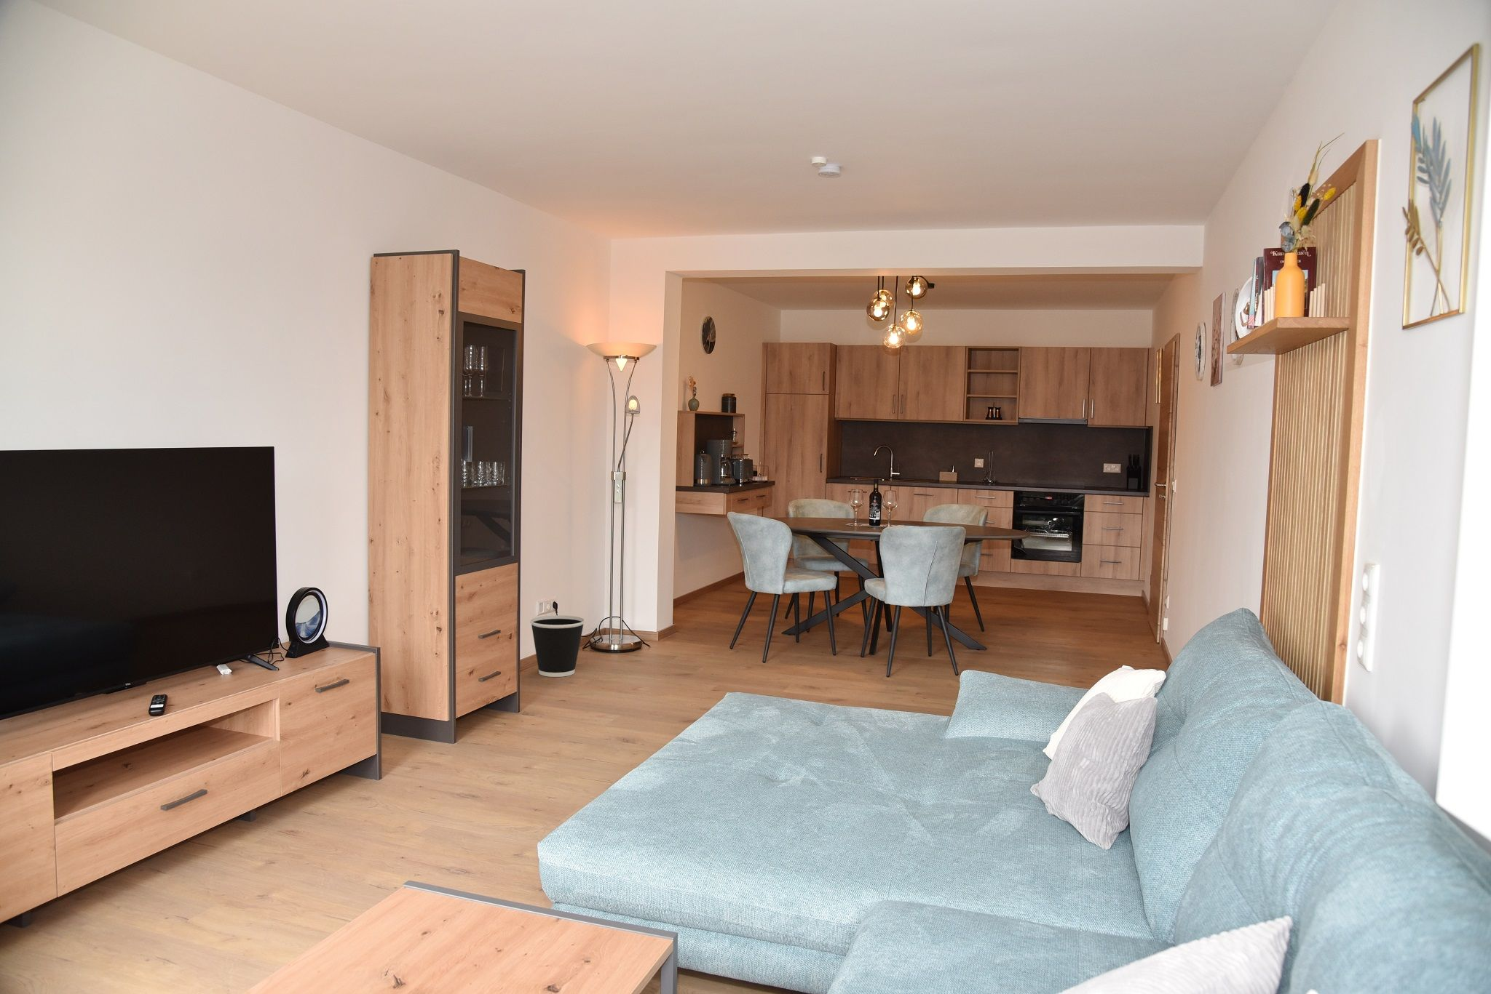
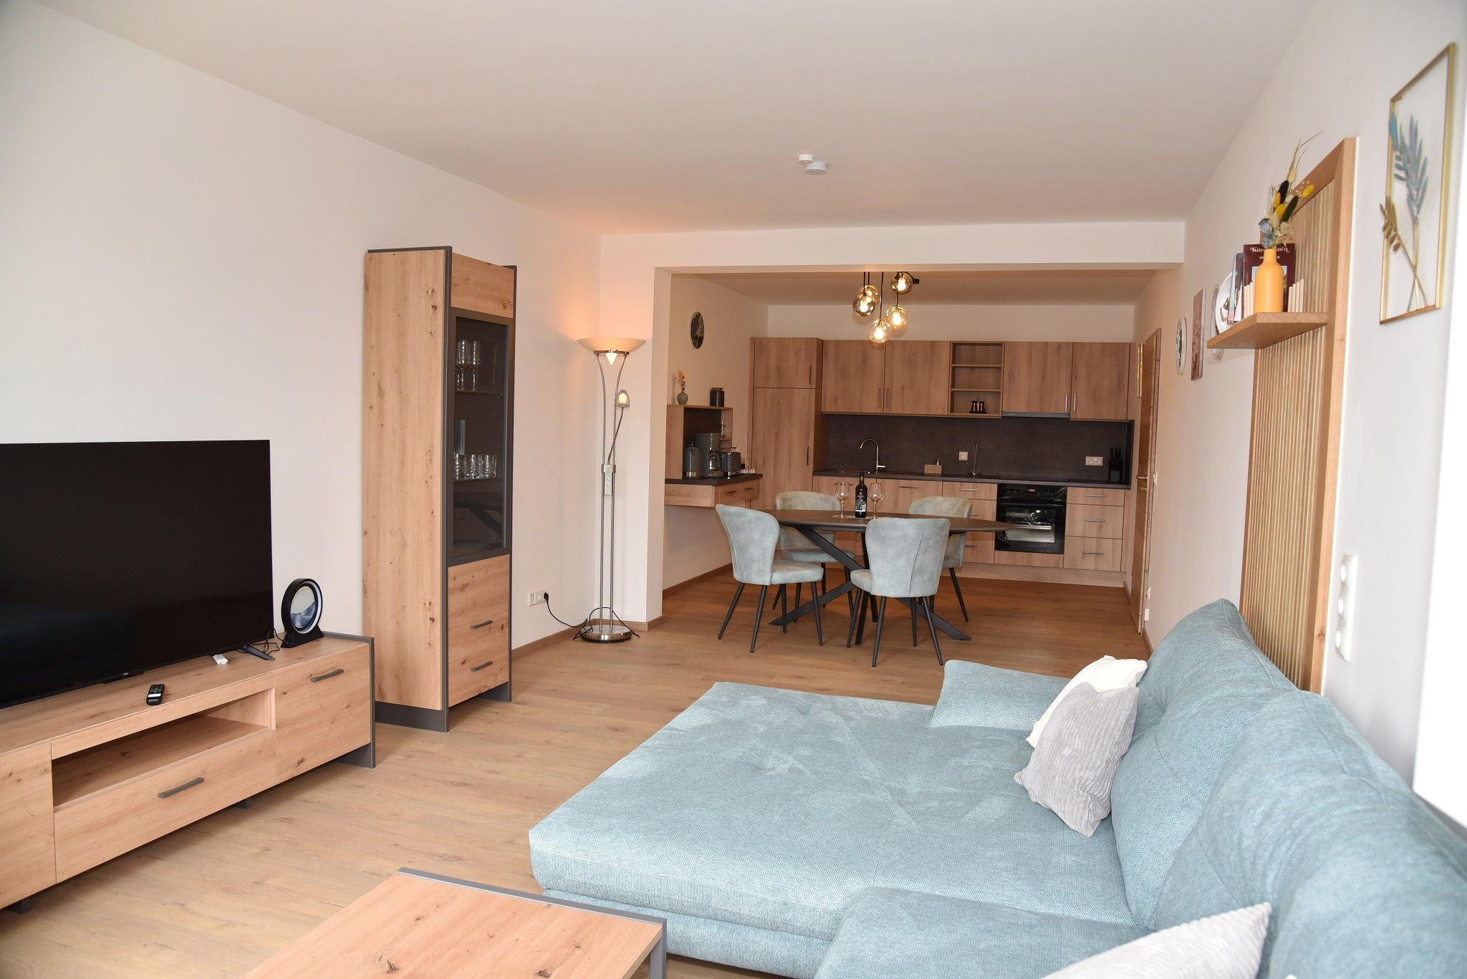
- wastebasket [530,615,586,678]
